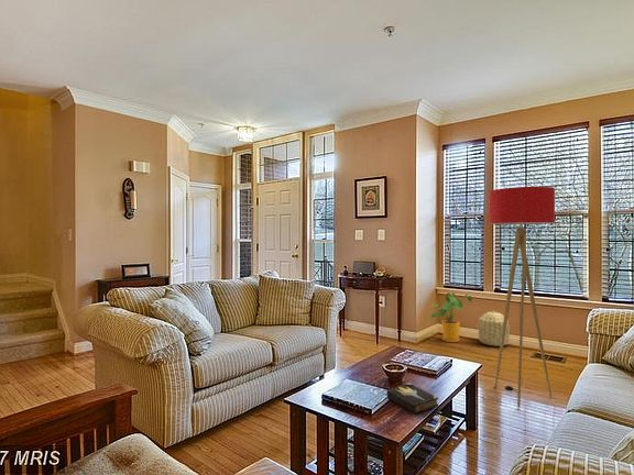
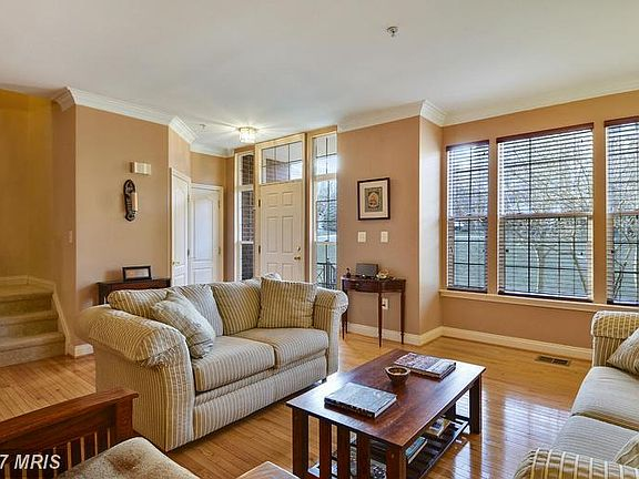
- floor lamp [489,186,556,409]
- hardback book [386,382,440,415]
- basket [478,310,511,347]
- house plant [428,291,473,343]
